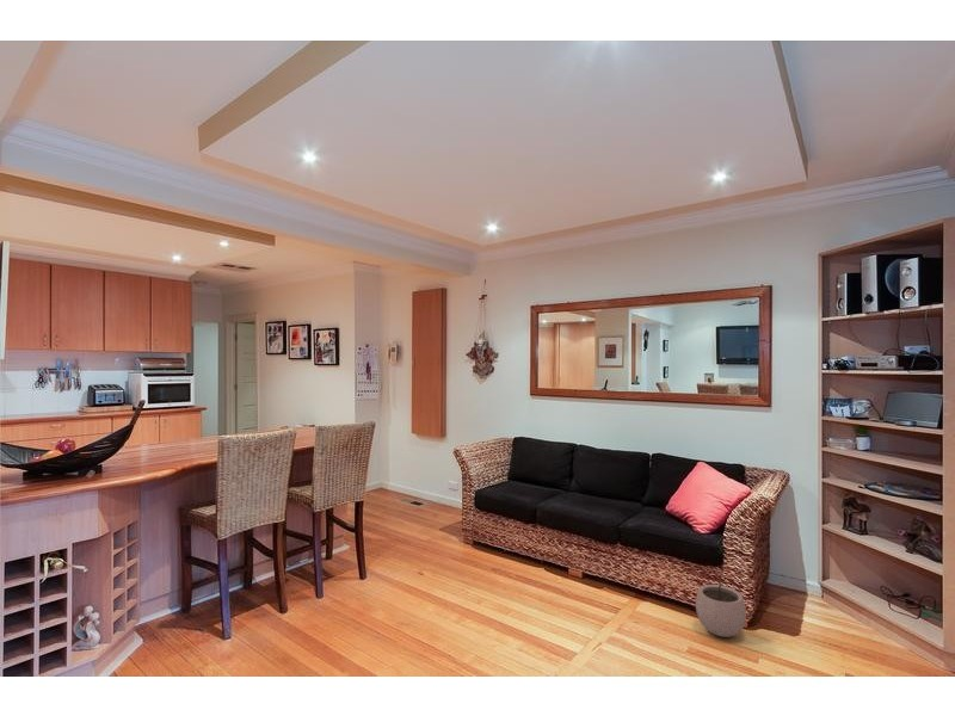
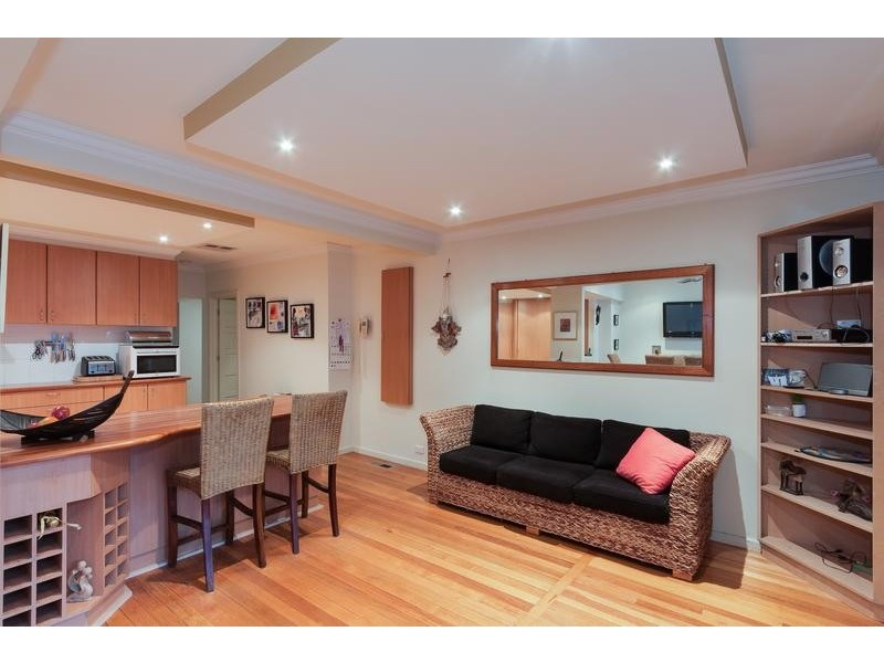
- plant pot [695,576,747,638]
